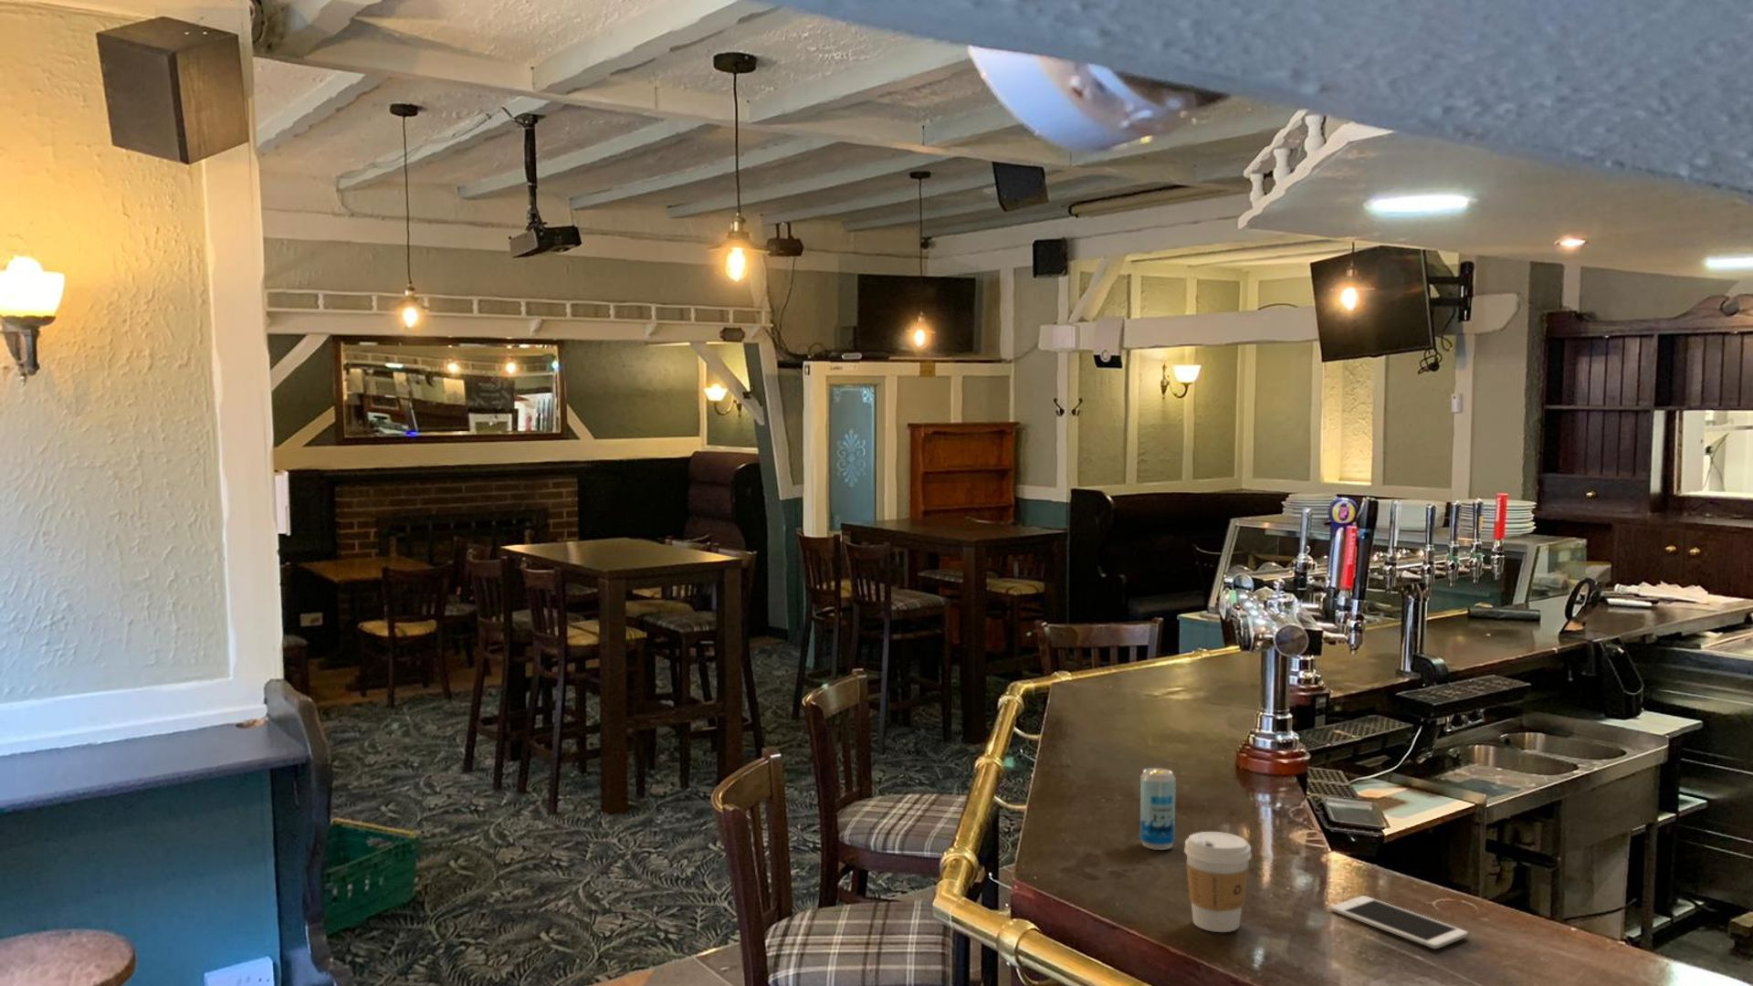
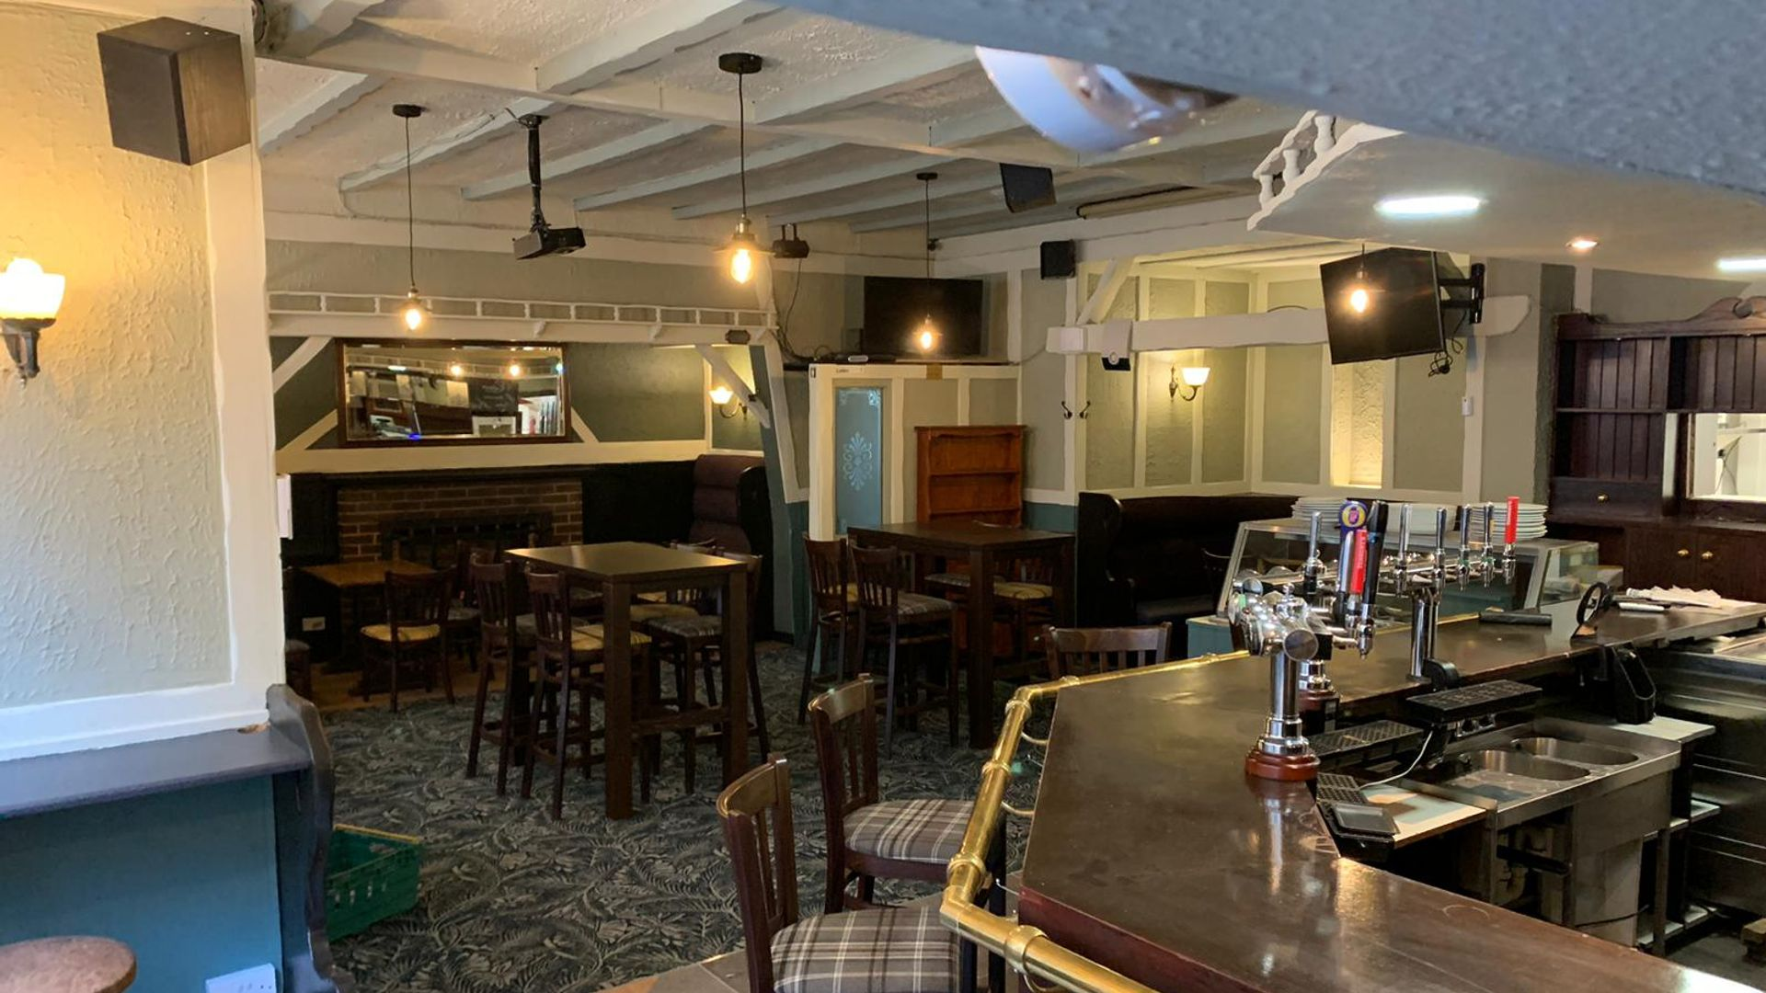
- beverage can [1139,767,1176,851]
- cell phone [1329,895,1469,950]
- coffee cup [1184,831,1252,933]
